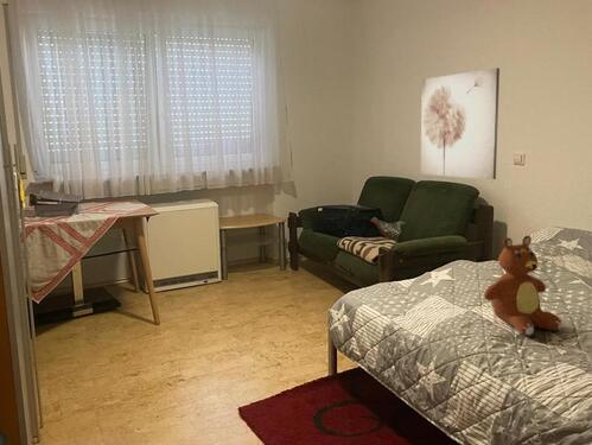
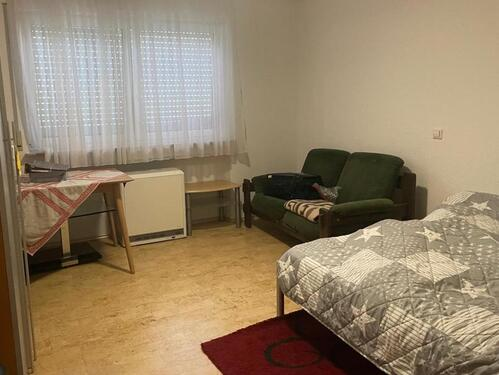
- teddy bear [483,235,564,337]
- wall art [420,66,501,180]
